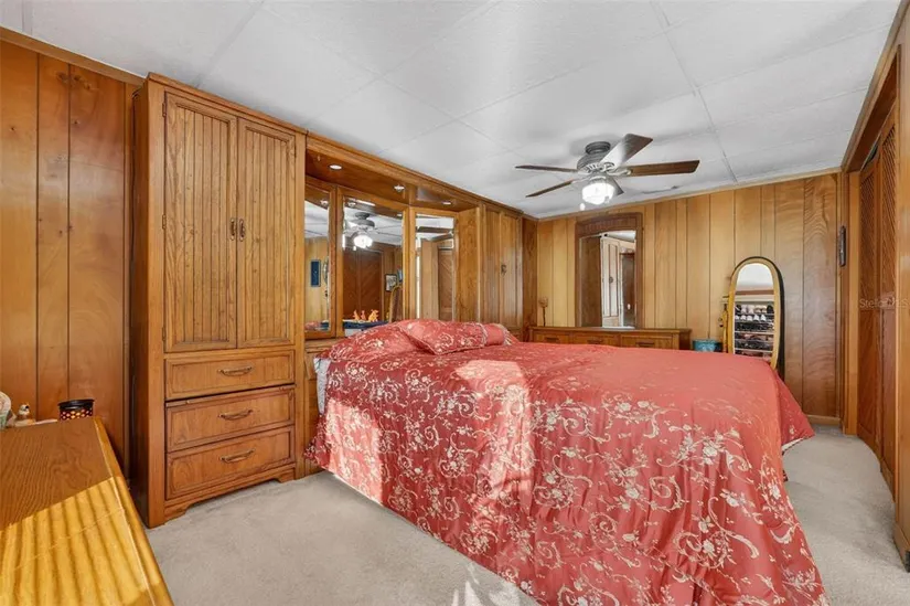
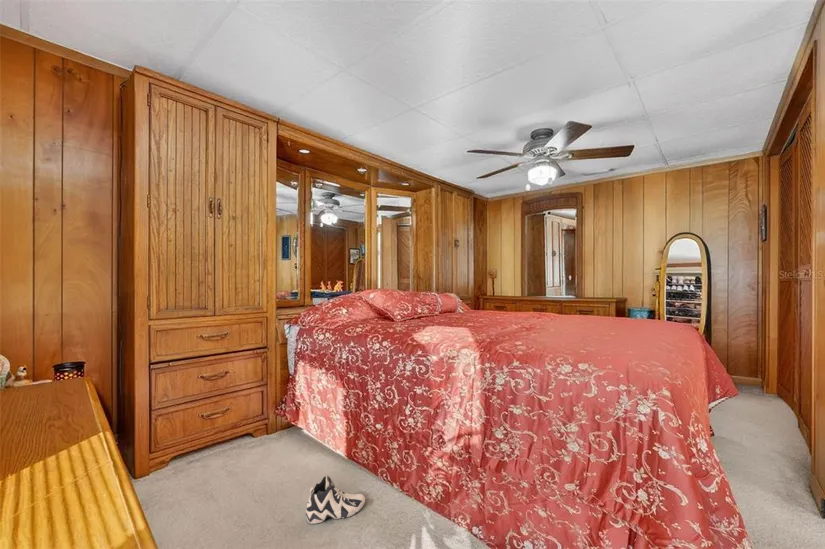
+ sneaker [305,474,366,525]
